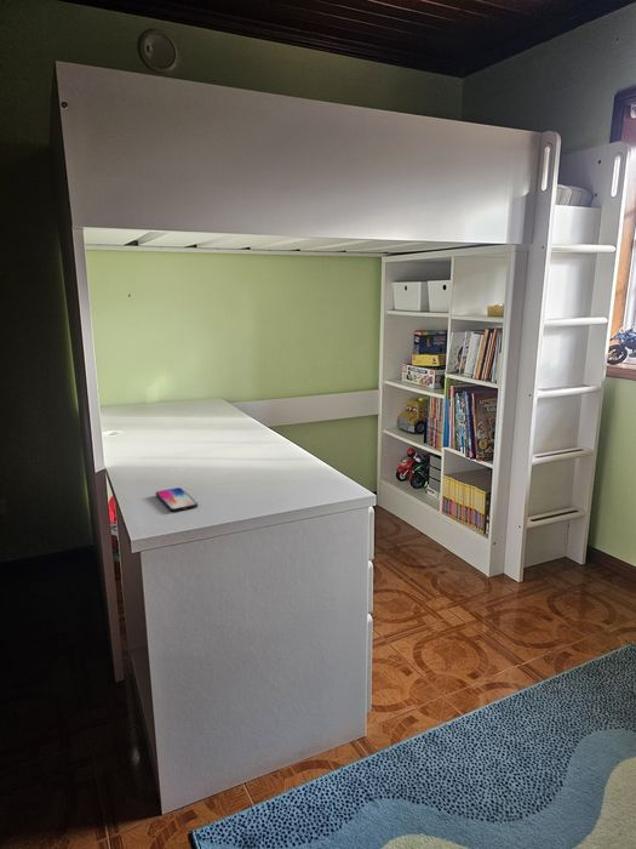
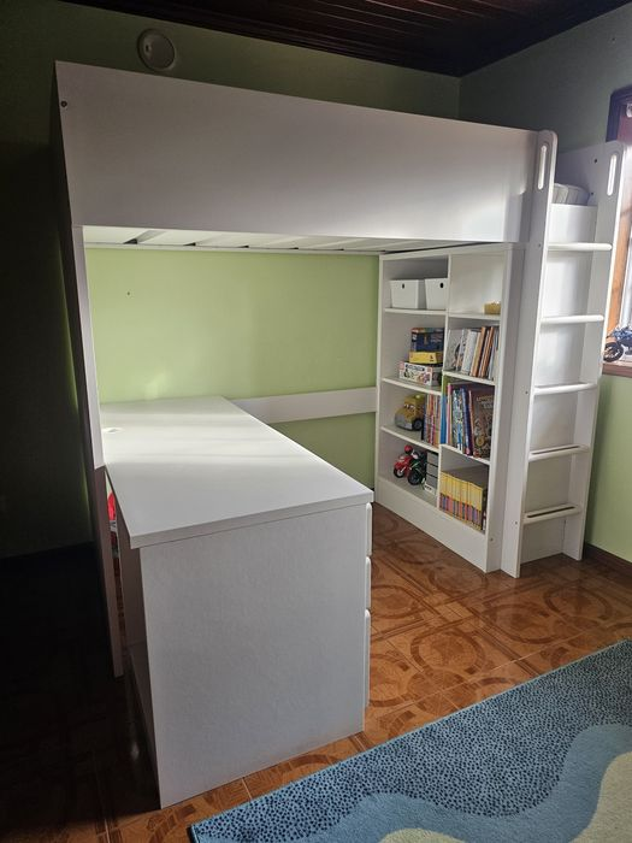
- smartphone [155,486,199,513]
